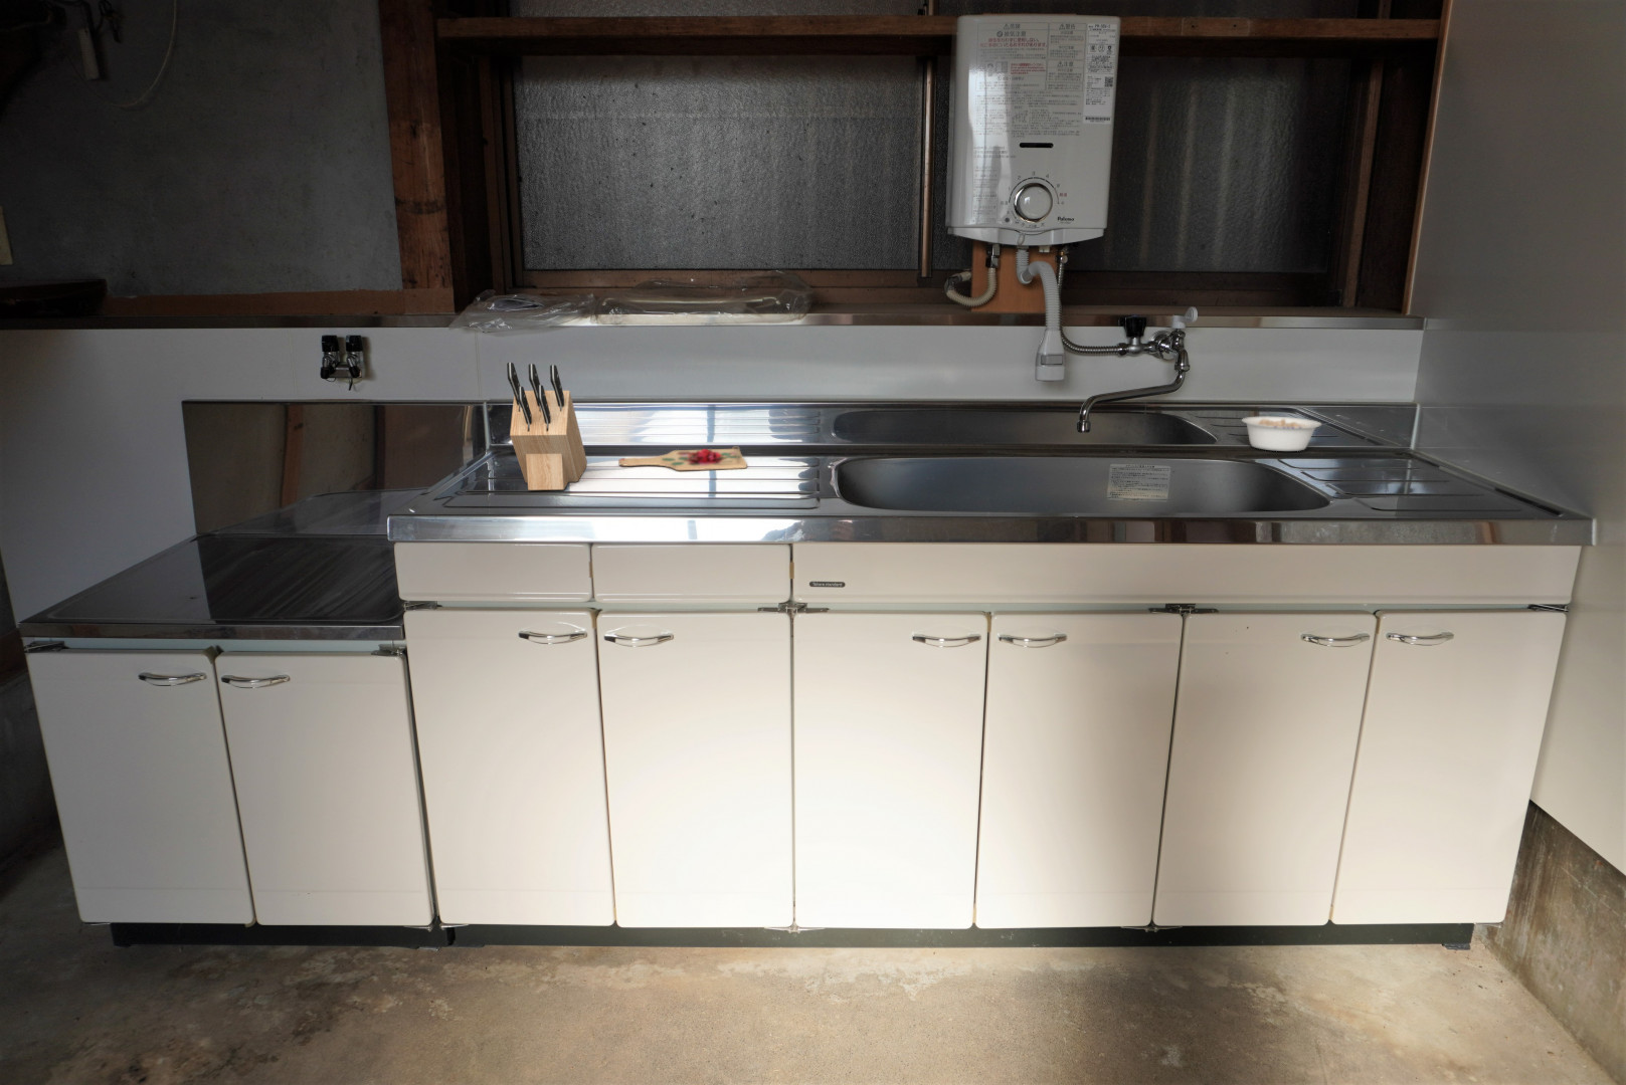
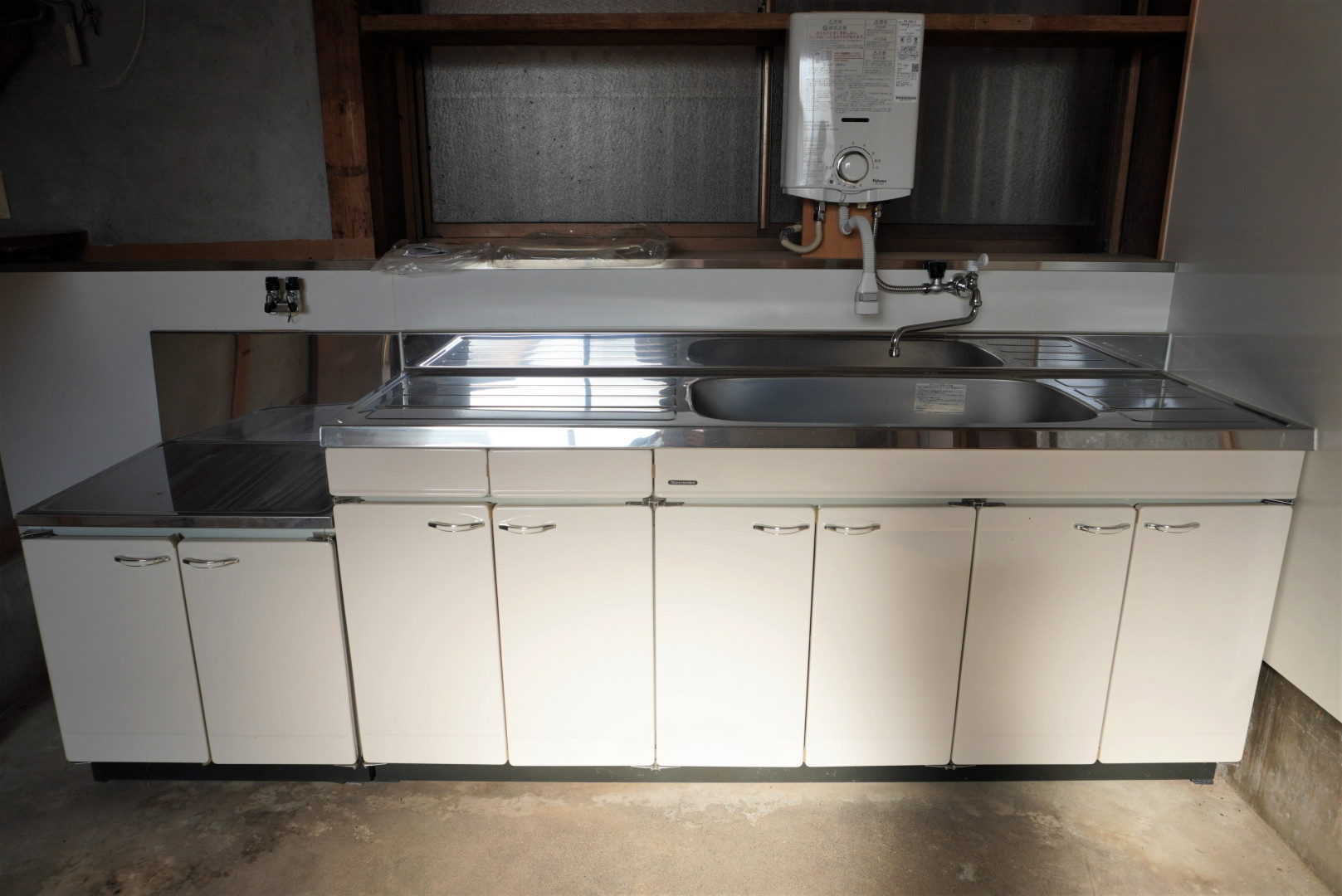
- knife block [505,362,589,492]
- legume [1241,415,1339,452]
- cutting board [618,446,748,471]
